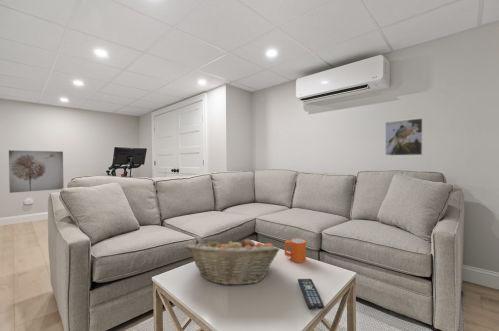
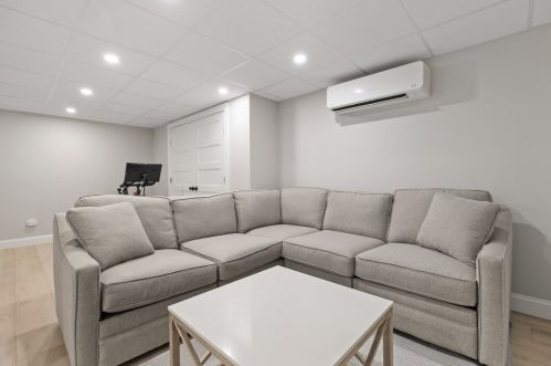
- remote control [297,278,325,310]
- fruit basket [184,235,281,286]
- wall art [8,149,64,194]
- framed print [384,117,424,158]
- mug [284,237,307,264]
